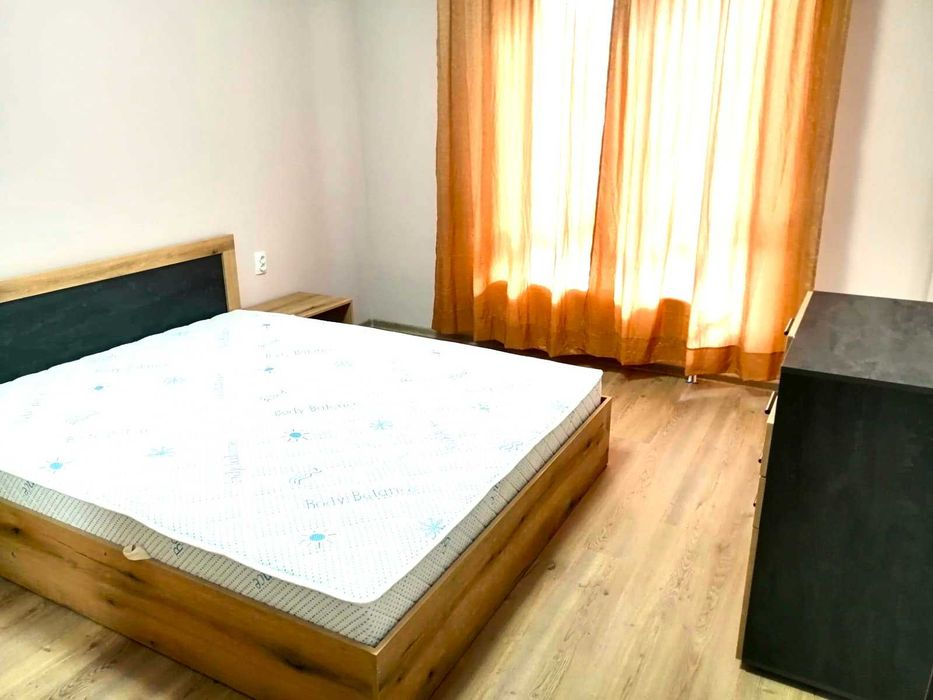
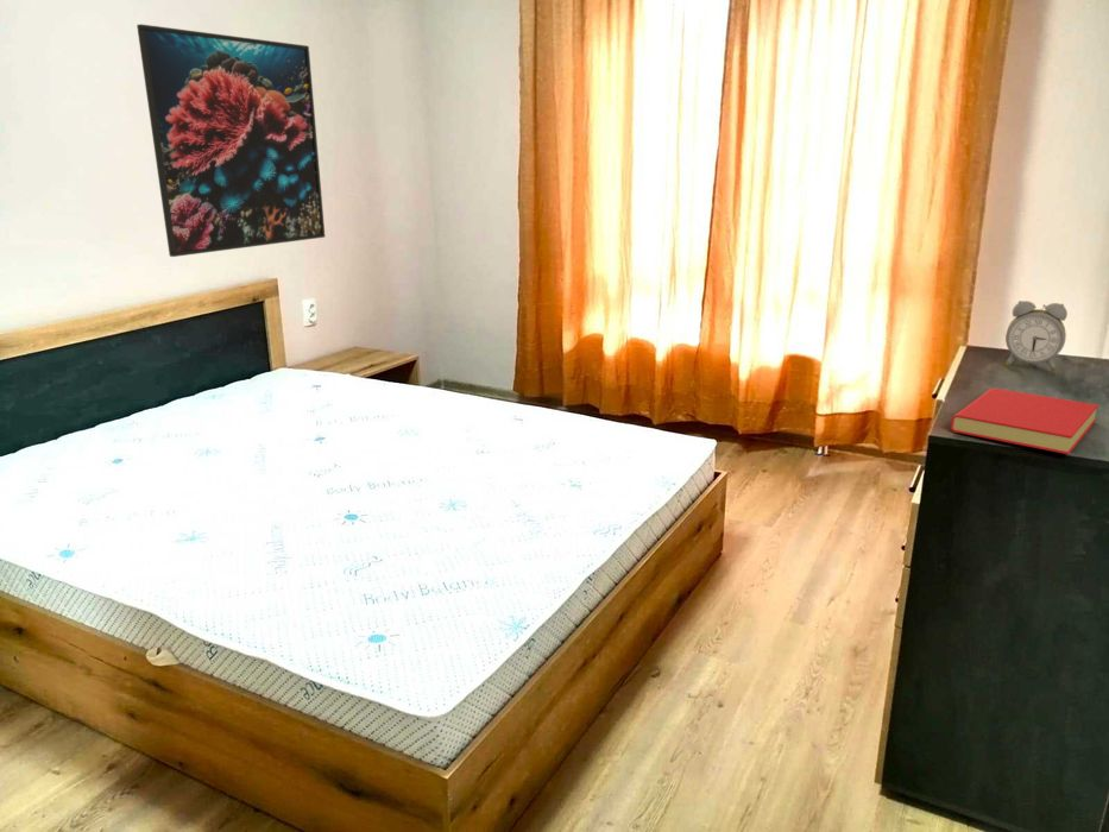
+ alarm clock [1004,300,1069,372]
+ book [950,387,1099,455]
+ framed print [136,23,326,258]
